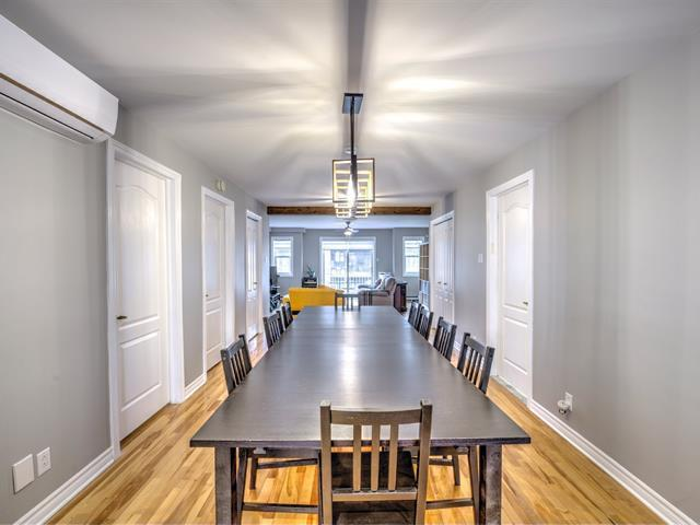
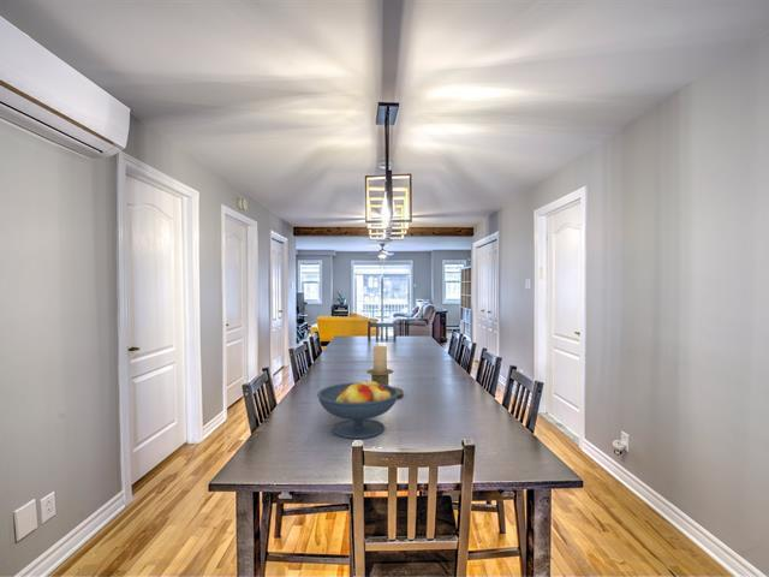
+ candle holder [365,345,405,397]
+ fruit bowl [316,381,399,440]
